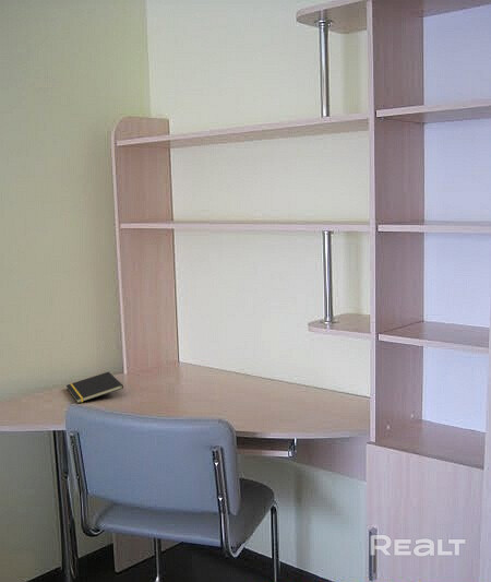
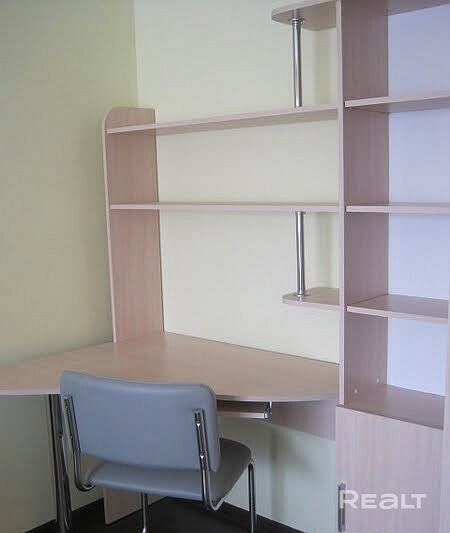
- notepad [65,371,124,404]
